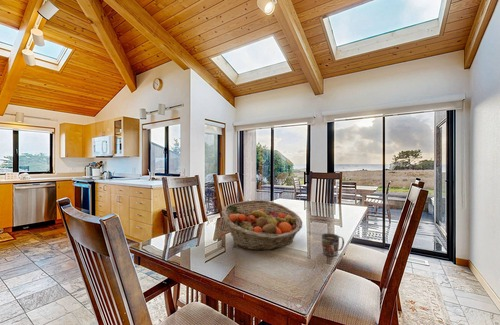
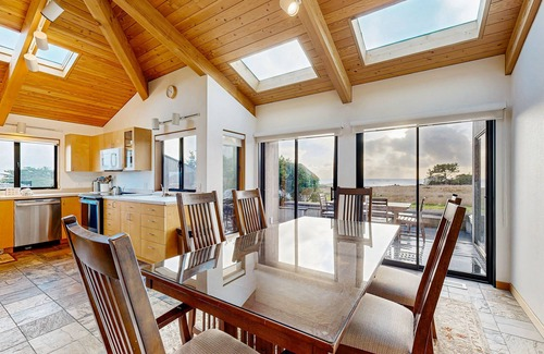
- mug [321,232,345,257]
- fruit basket [221,199,303,251]
